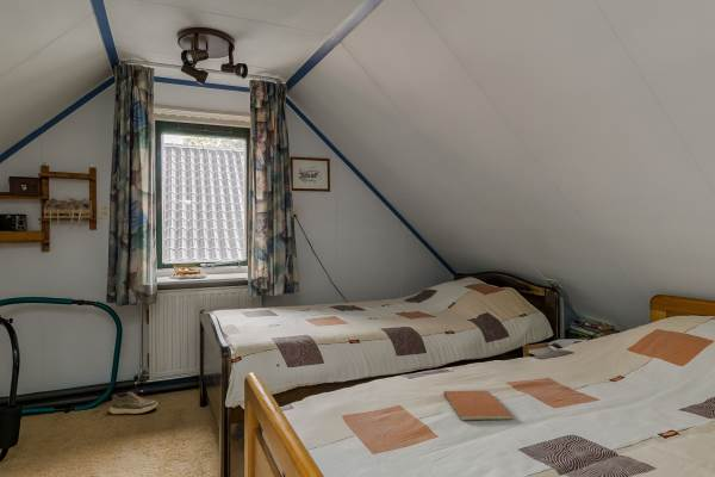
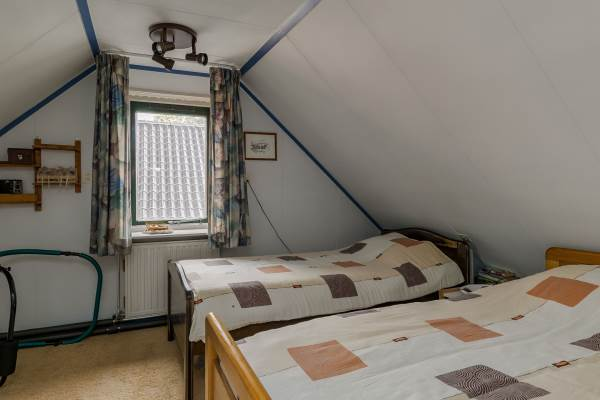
- book [443,390,515,421]
- shoe [108,390,158,415]
